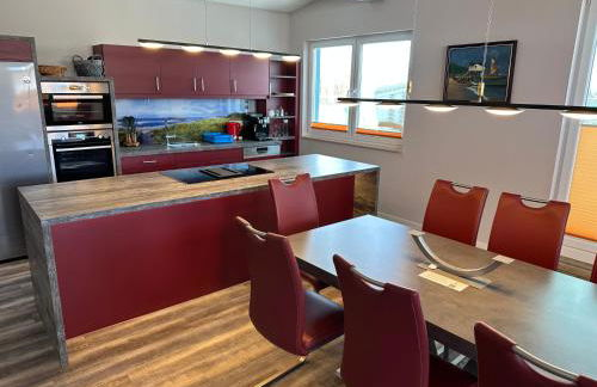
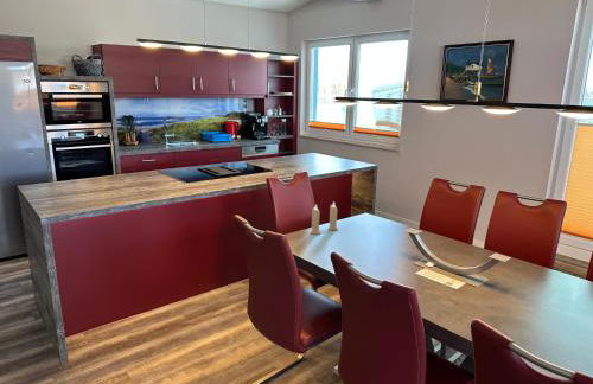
+ candle [310,200,339,235]
